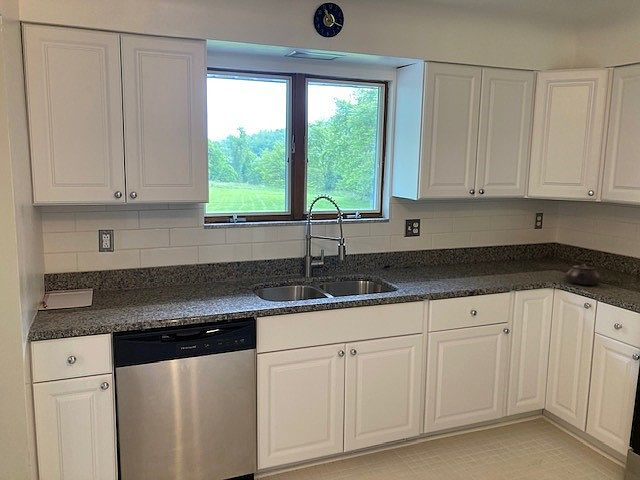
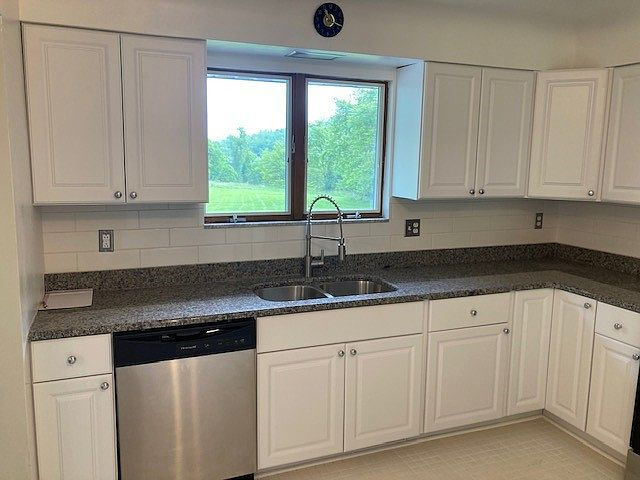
- teapot [564,262,602,286]
